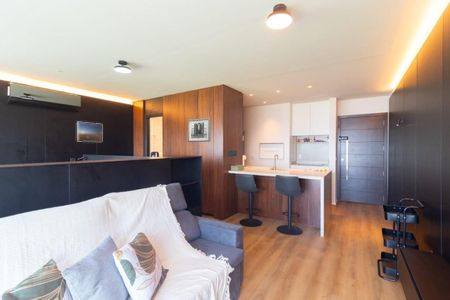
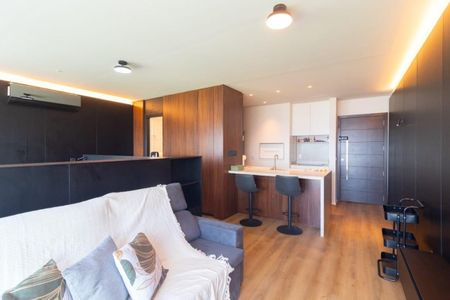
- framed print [76,121,103,143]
- wall art [187,117,211,143]
